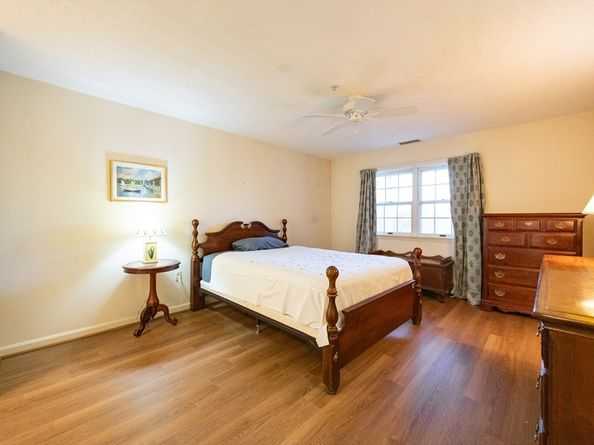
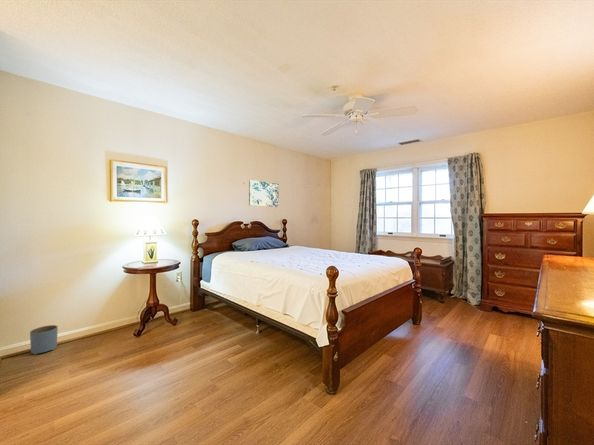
+ planter [29,324,59,356]
+ wall art [248,179,280,208]
